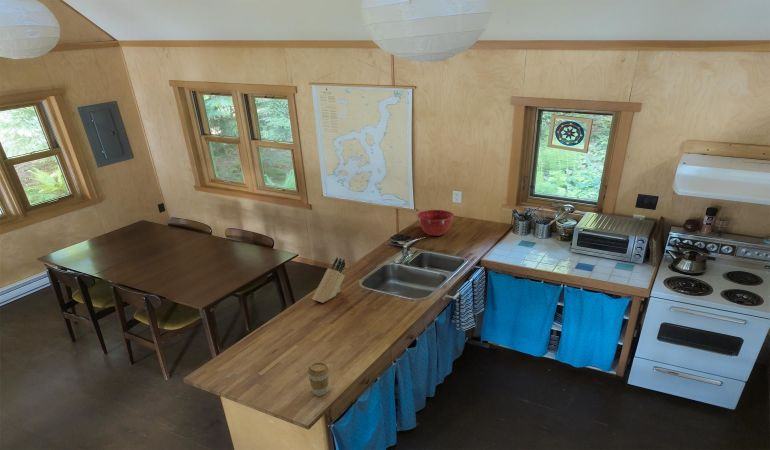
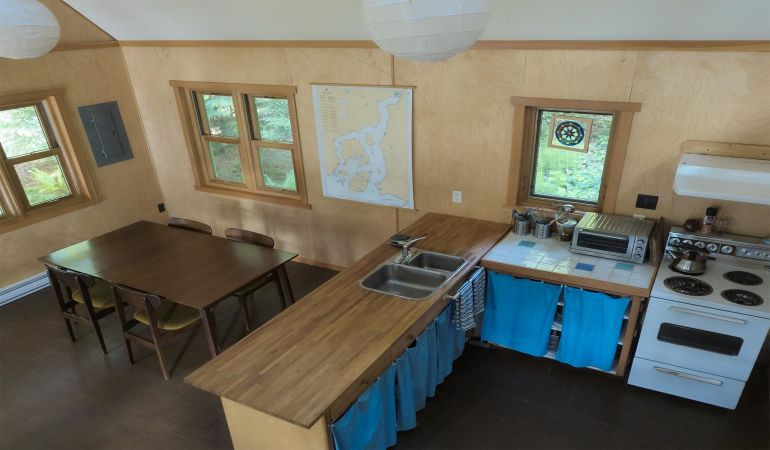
- knife block [311,256,346,304]
- mixing bowl [416,209,455,237]
- coffee cup [307,361,330,397]
